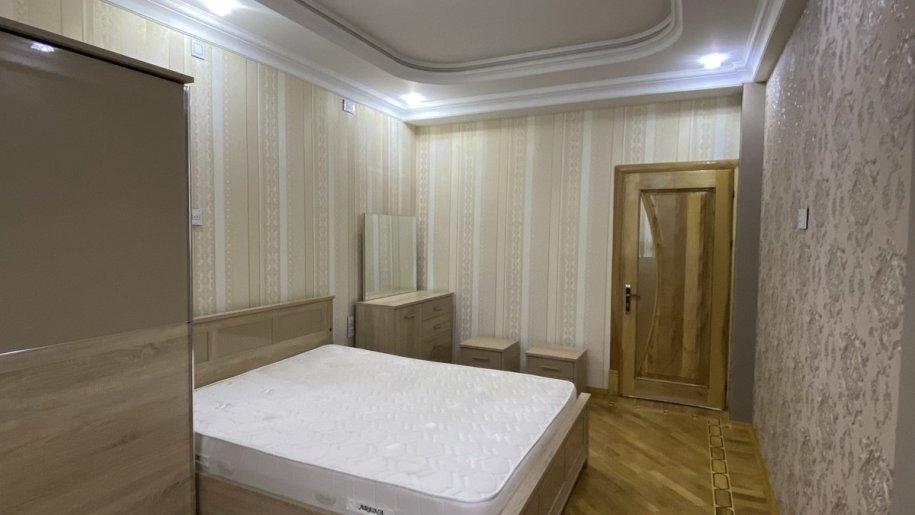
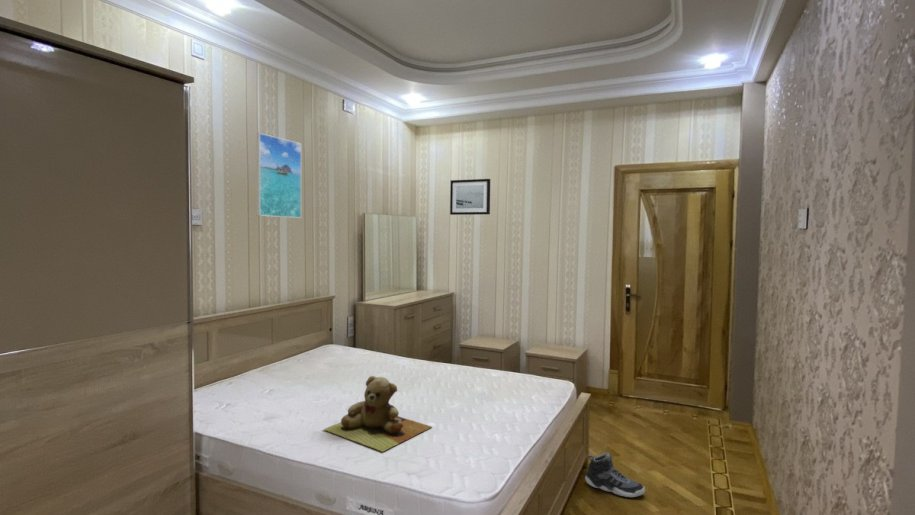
+ teddy bear [323,375,433,453]
+ wall art [449,178,491,216]
+ sneaker [584,452,646,498]
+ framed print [255,132,302,219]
